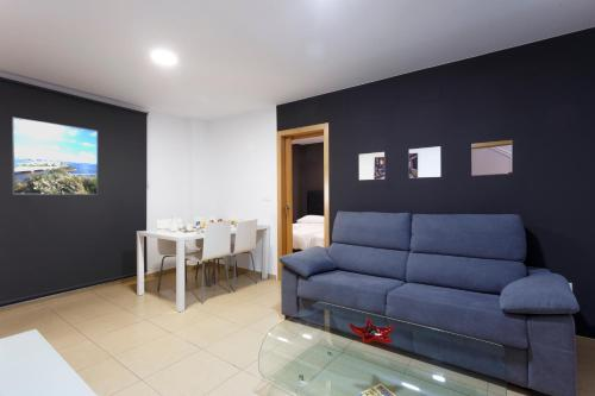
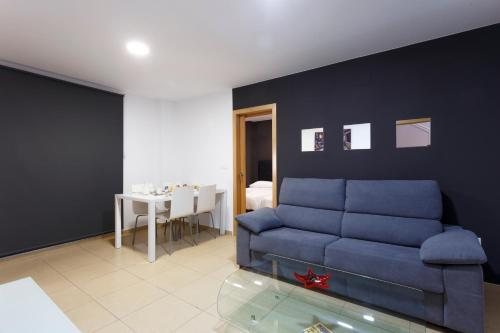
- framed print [11,117,99,196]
